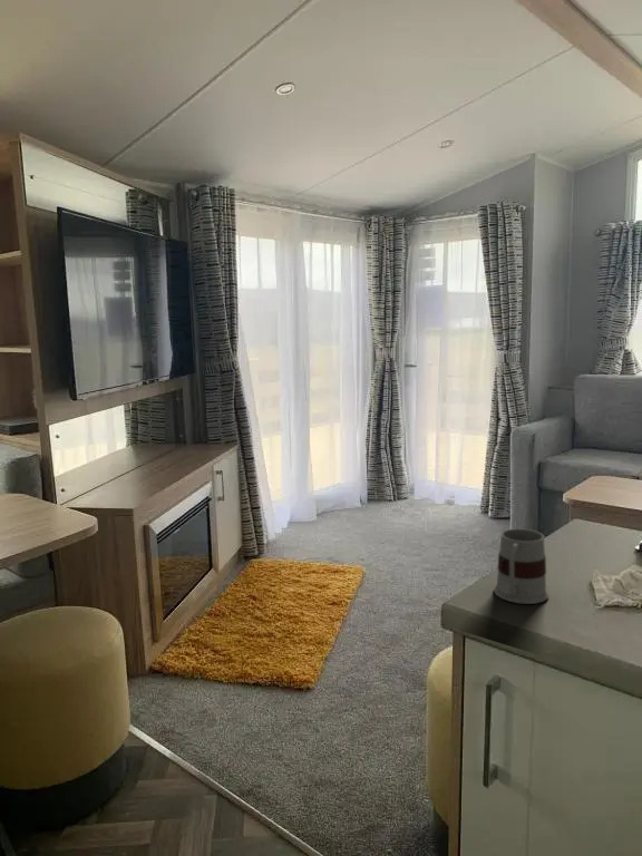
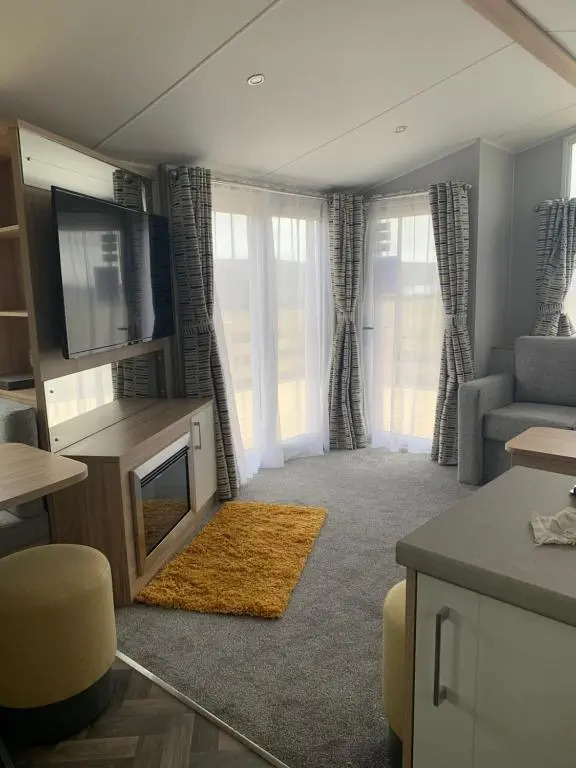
- mug [493,527,551,605]
